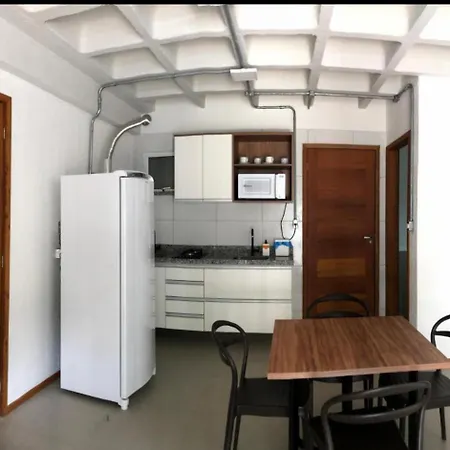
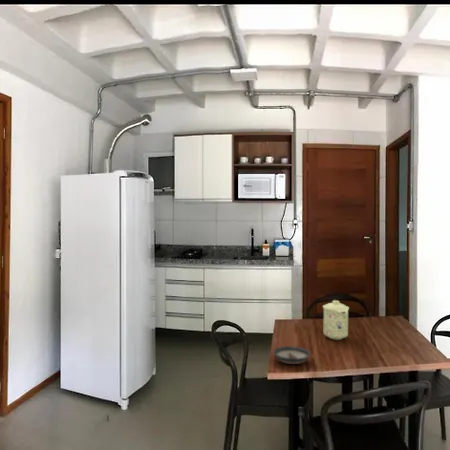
+ saucer [272,345,311,365]
+ mug [322,299,350,341]
